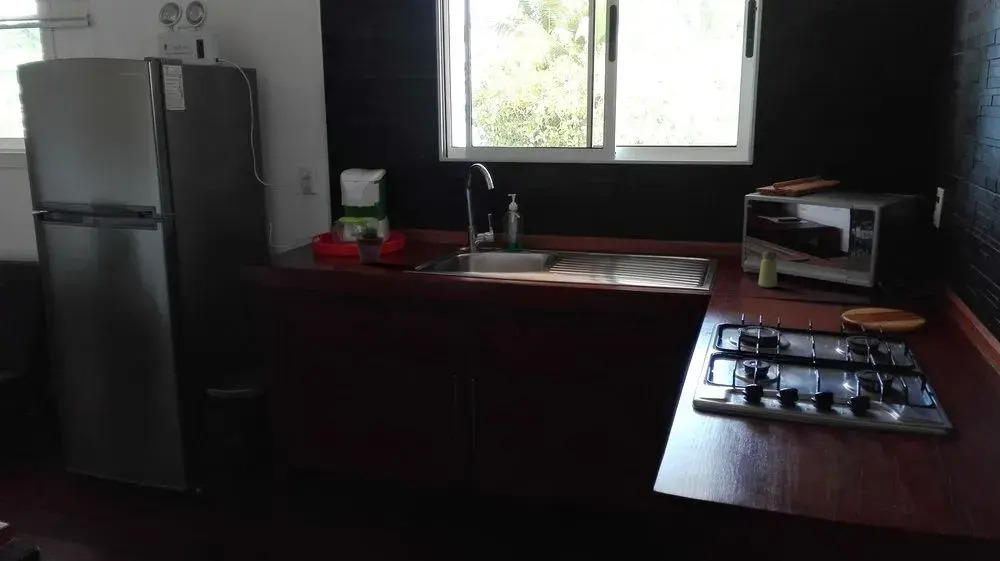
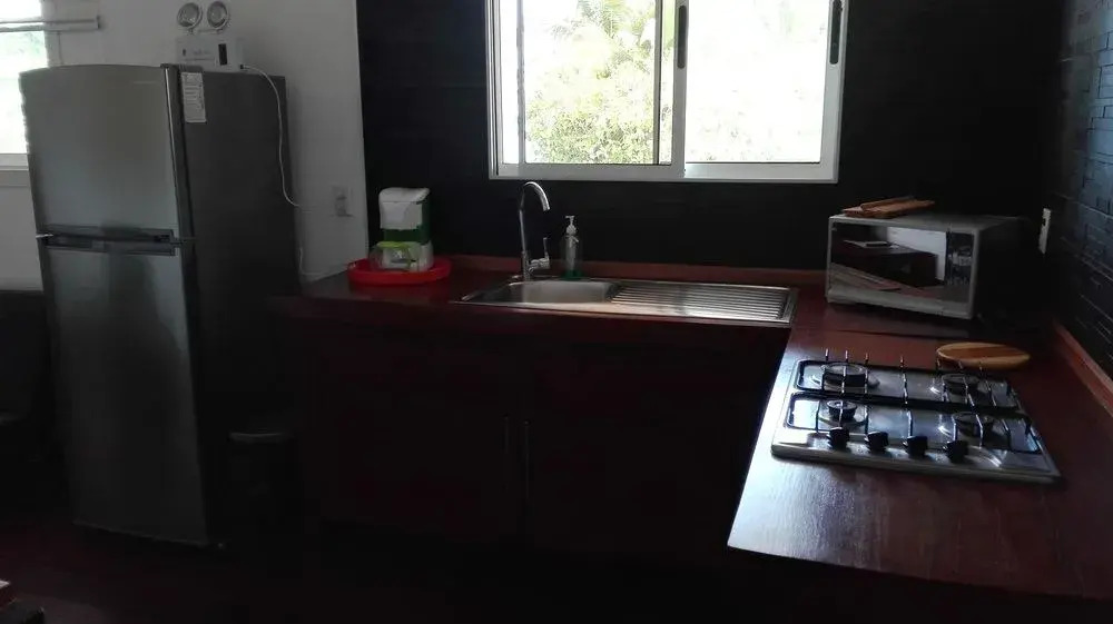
- saltshaker [757,250,778,288]
- potted succulent [355,225,385,265]
